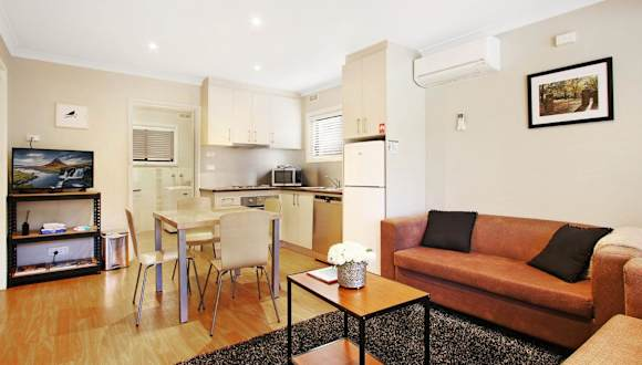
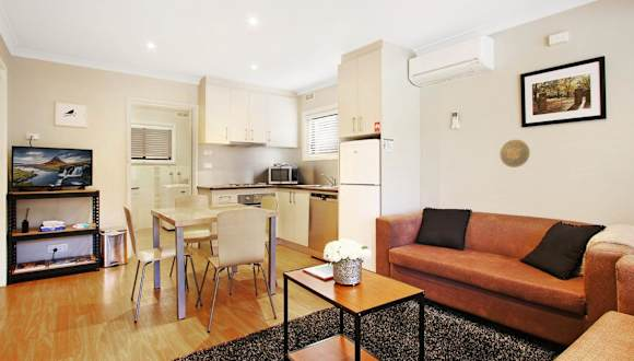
+ decorative plate [498,139,531,168]
